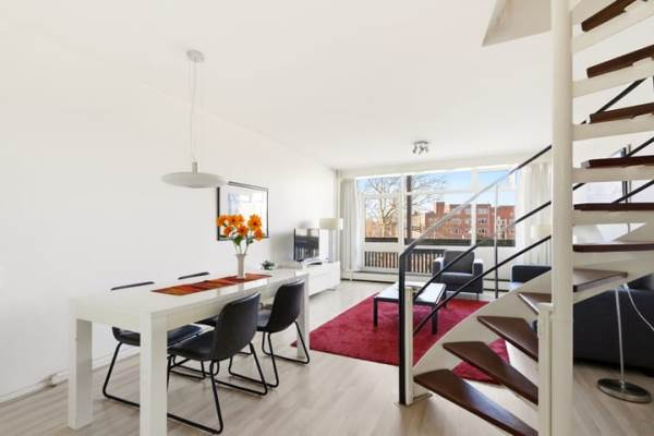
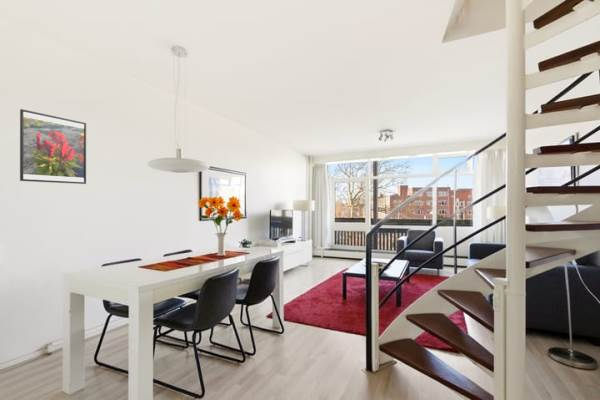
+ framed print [19,108,87,185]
